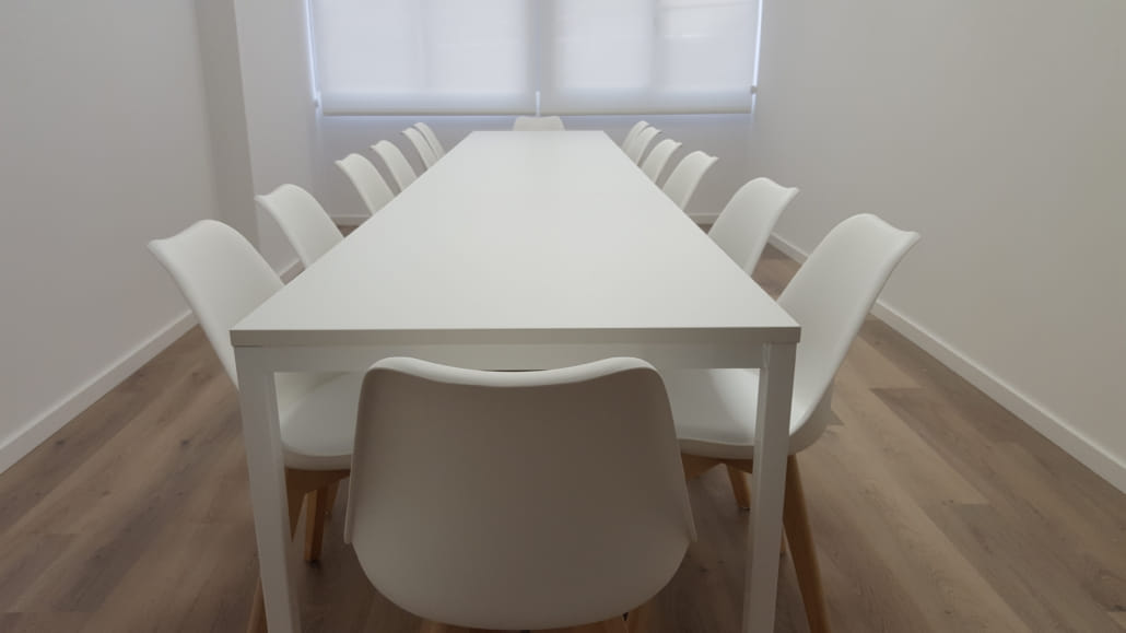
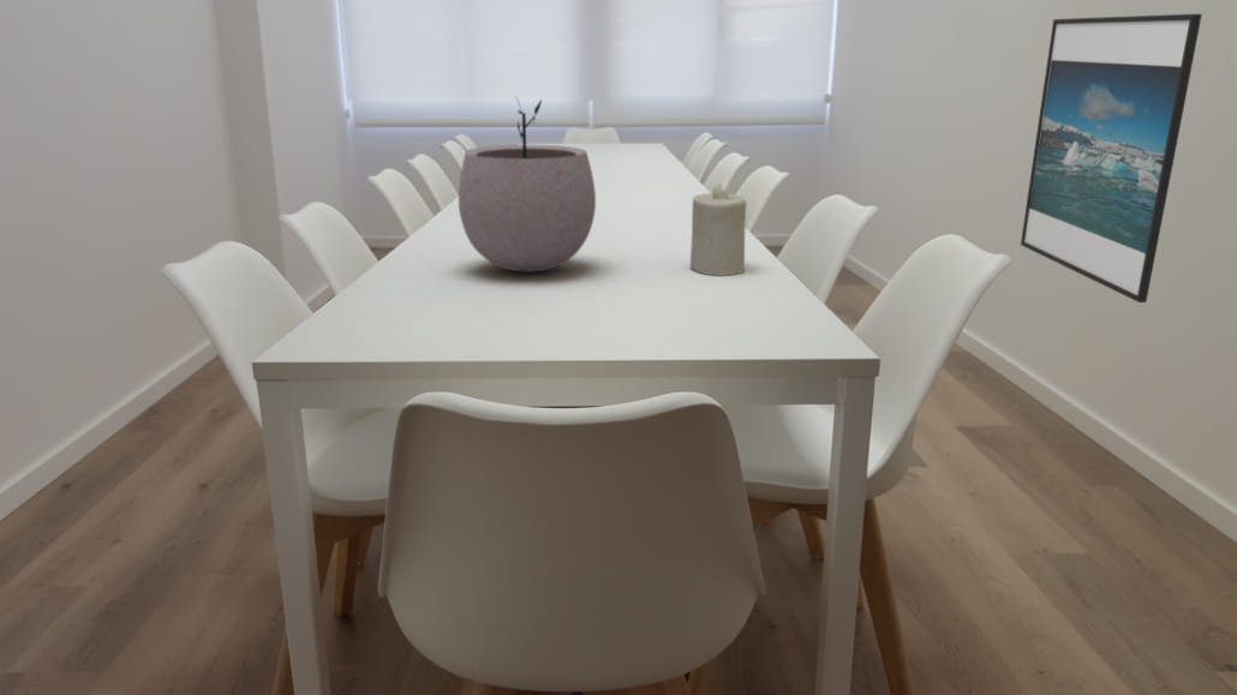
+ candle [689,182,747,277]
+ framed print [1020,13,1203,304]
+ plant pot [458,97,597,274]
